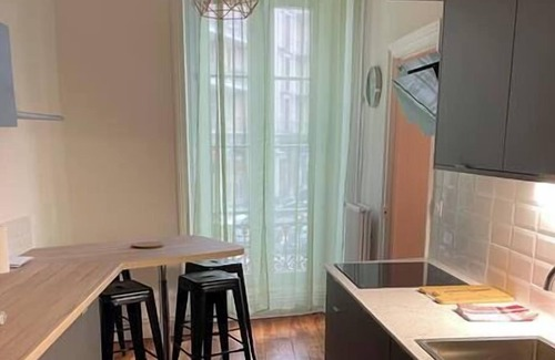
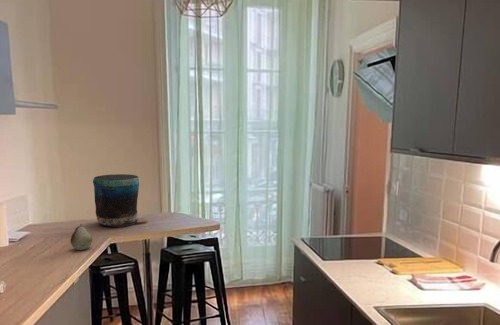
+ vase [92,173,140,228]
+ fruit [69,223,93,251]
